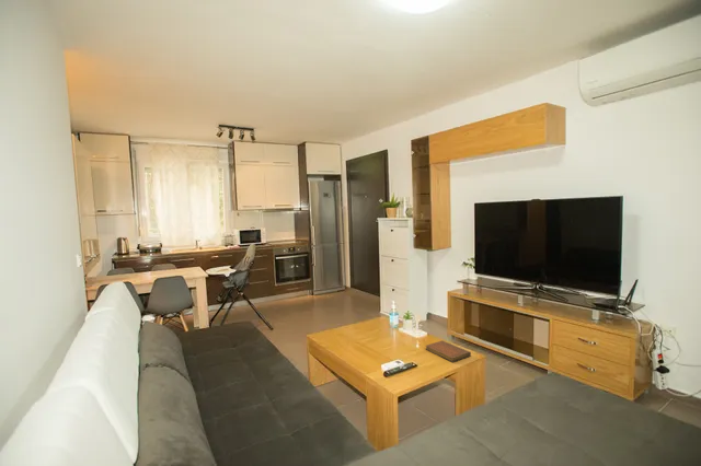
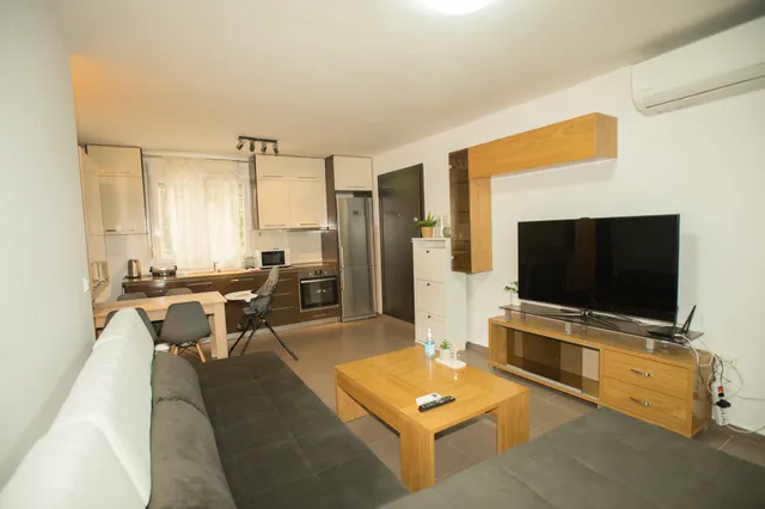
- notebook [425,340,472,363]
